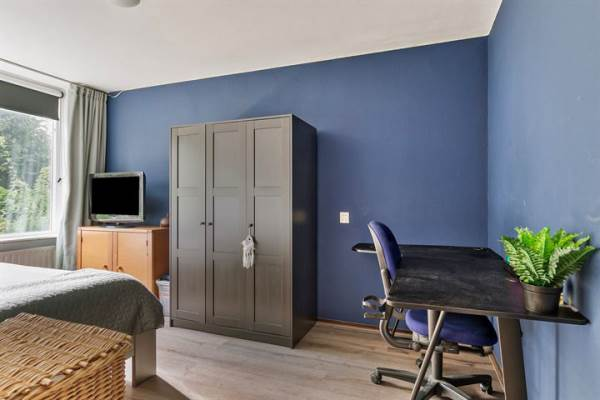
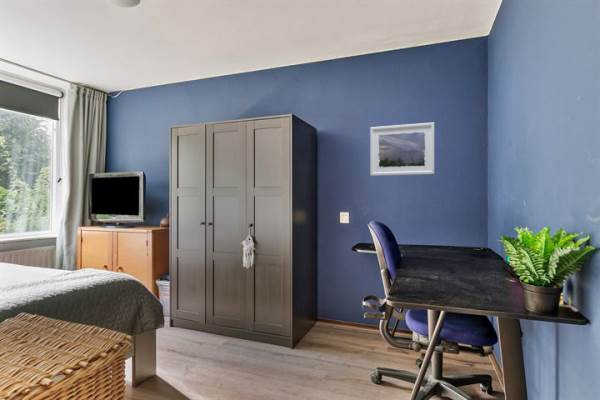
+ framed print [369,121,435,177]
